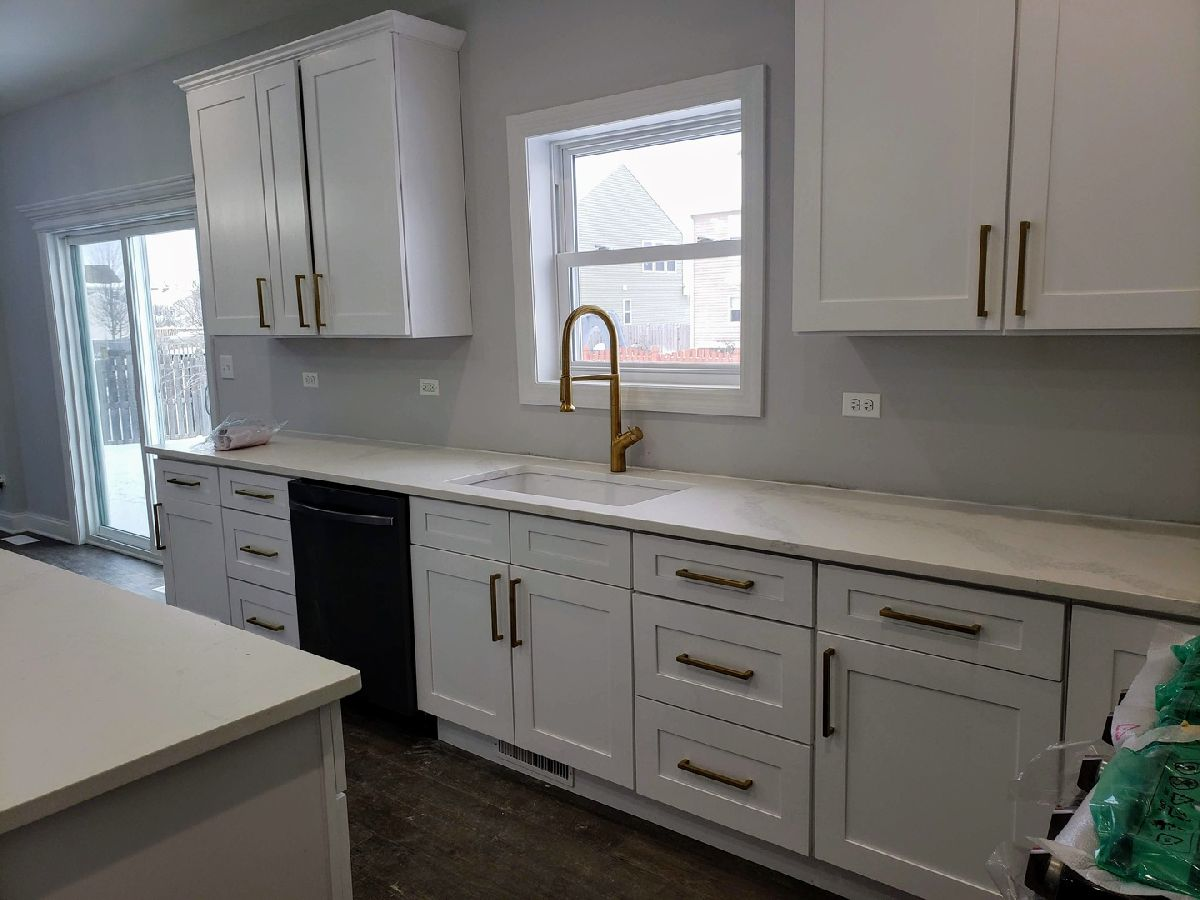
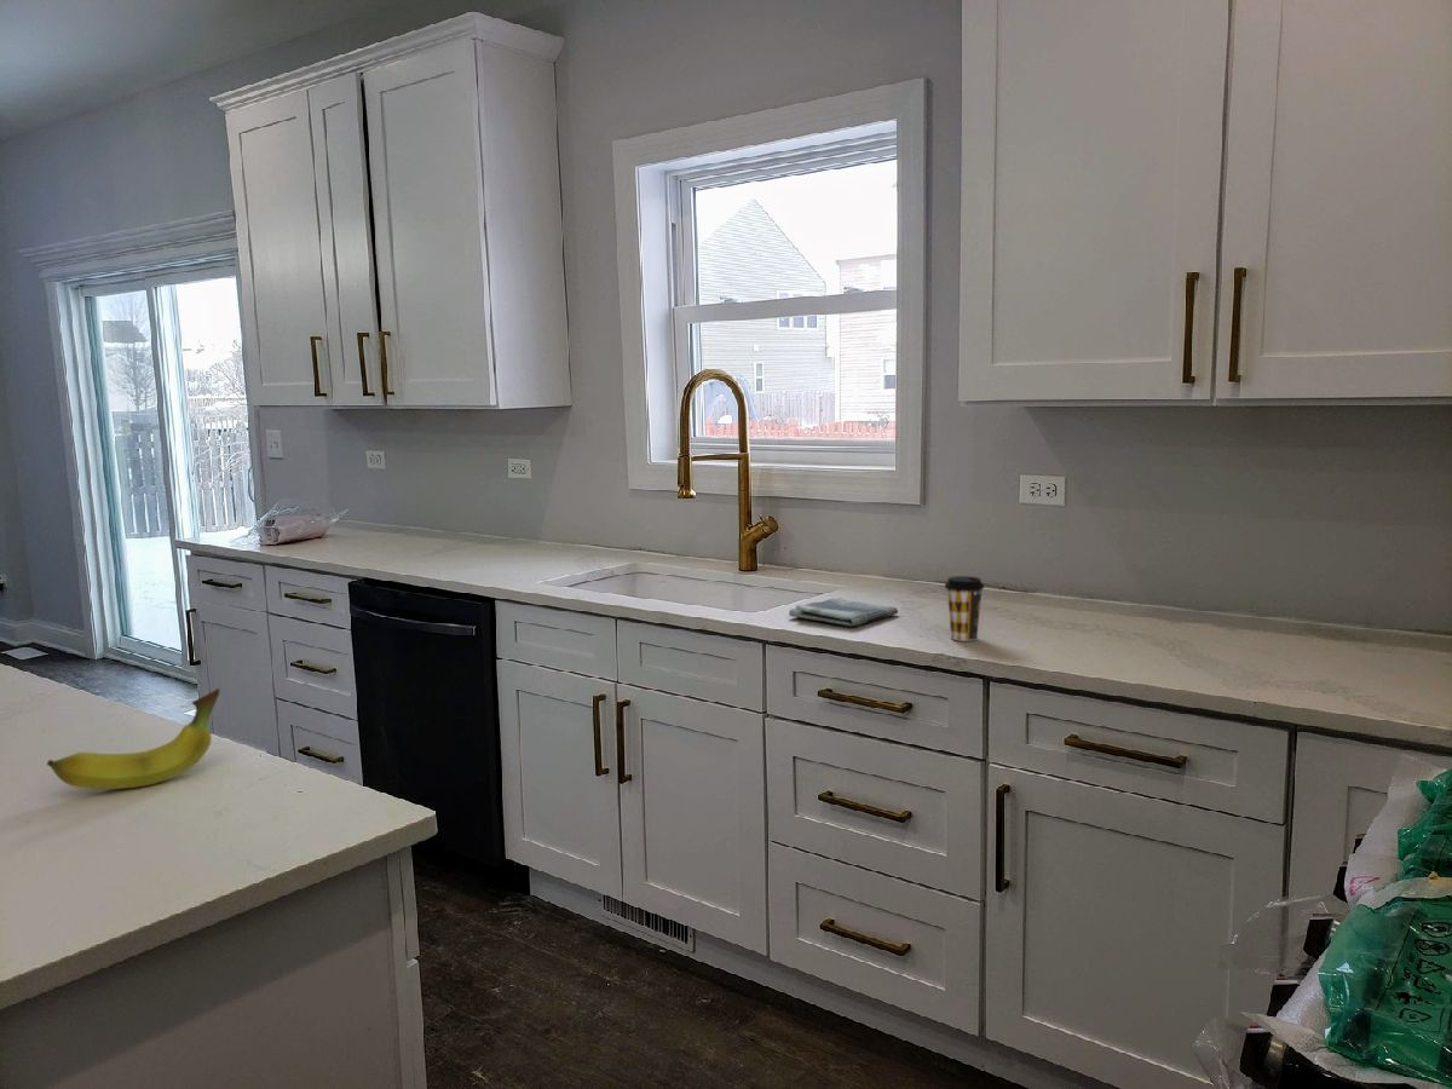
+ coffee cup [944,575,985,643]
+ dish towel [788,597,899,627]
+ fruit [46,687,221,790]
